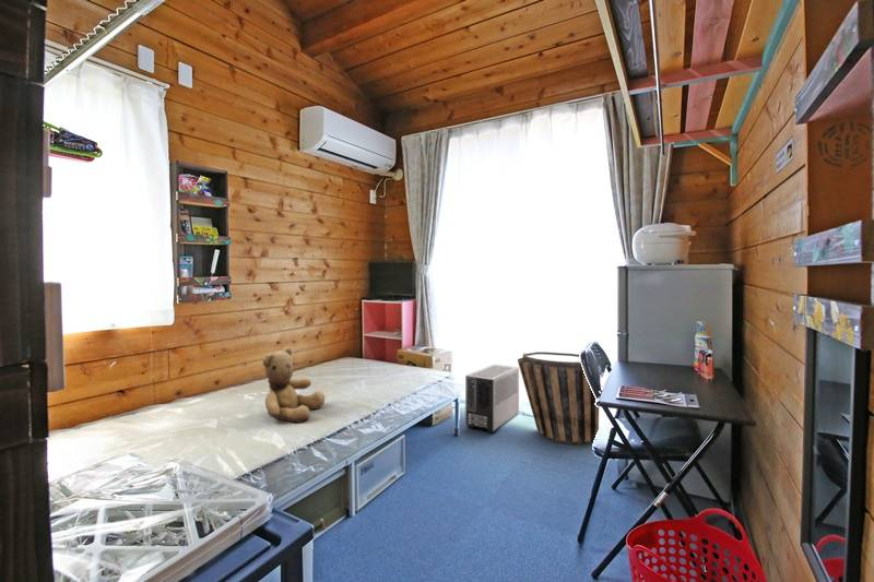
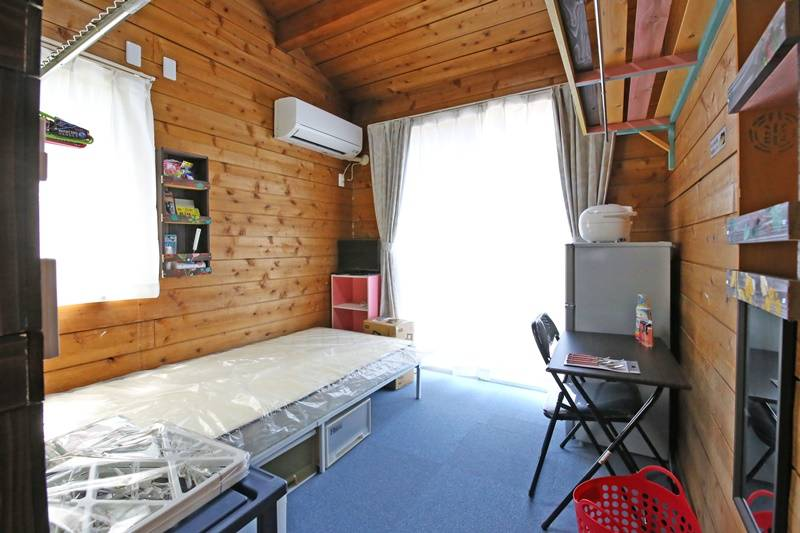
- teddy bear [261,346,326,424]
- basket [517,351,600,447]
- air purifier [464,364,520,433]
